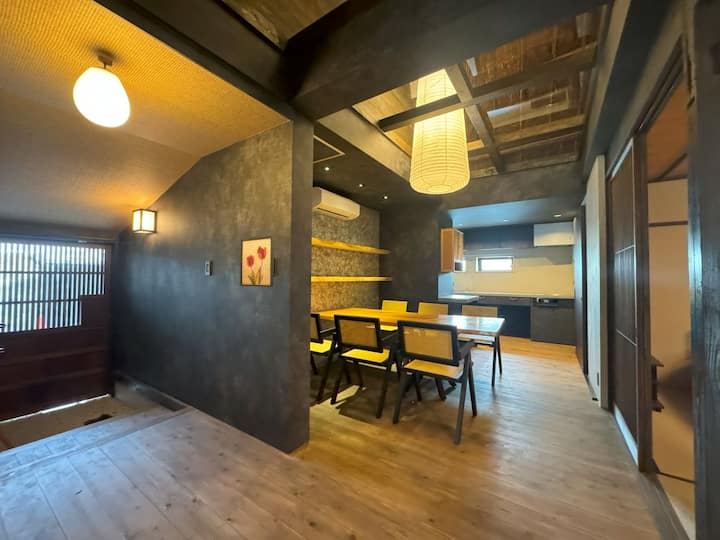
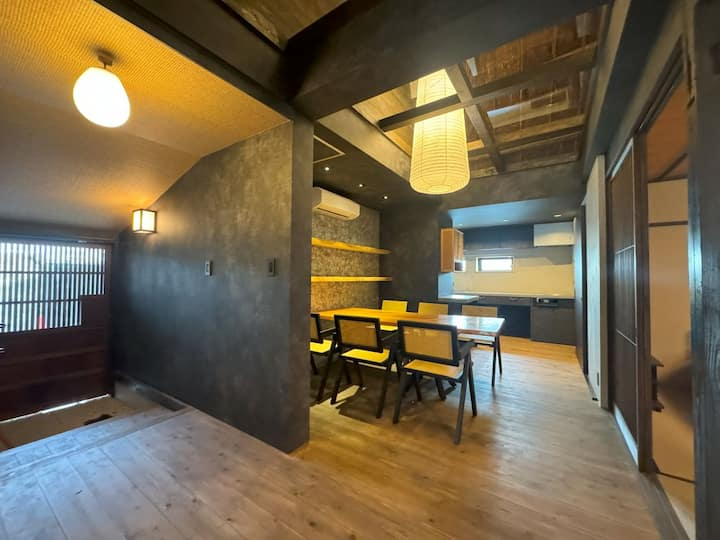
- wall art [239,235,275,288]
